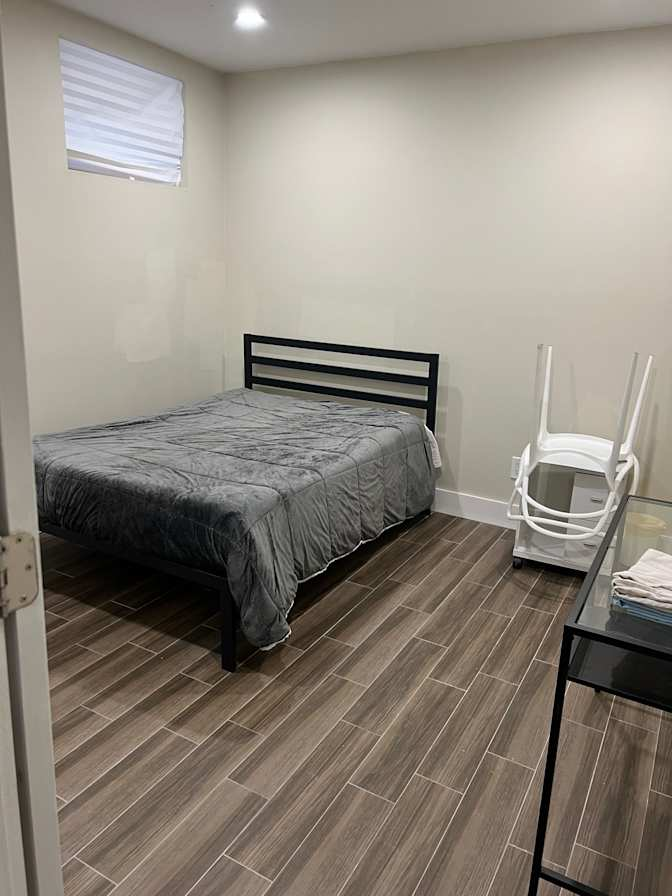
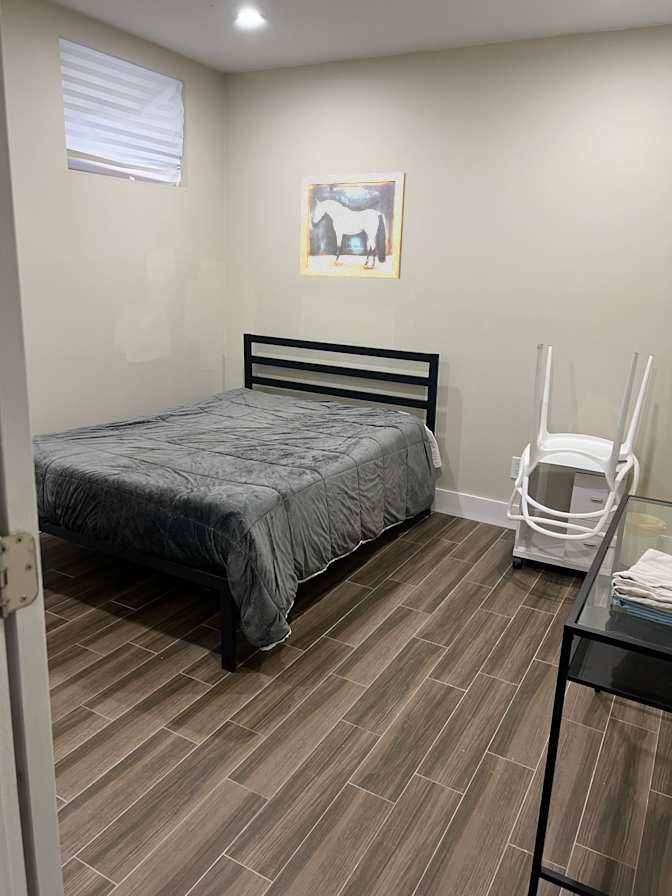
+ wall art [299,171,407,280]
